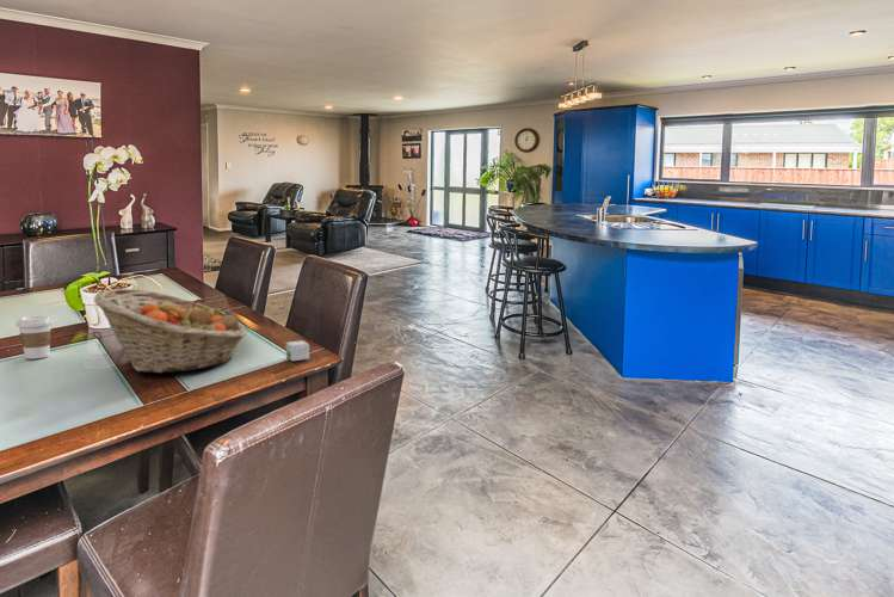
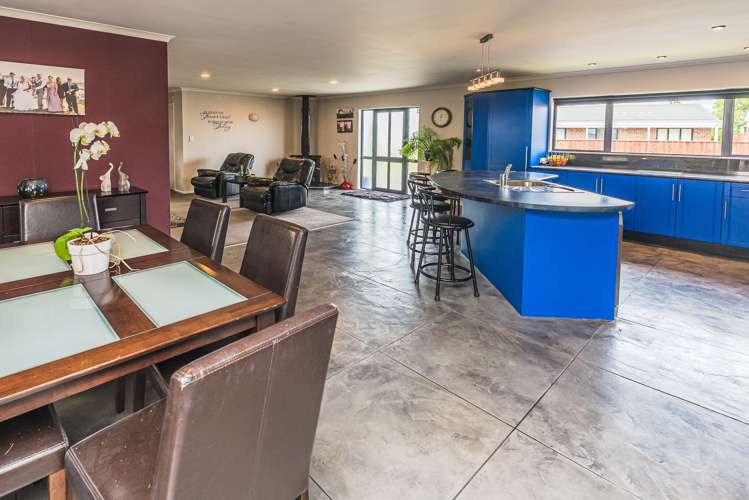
- coffee cup [14,314,54,359]
- fruit basket [93,288,247,374]
- small box [284,339,310,362]
